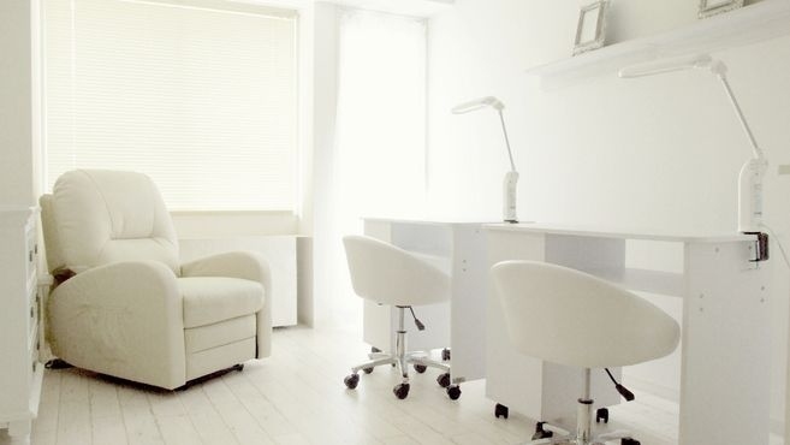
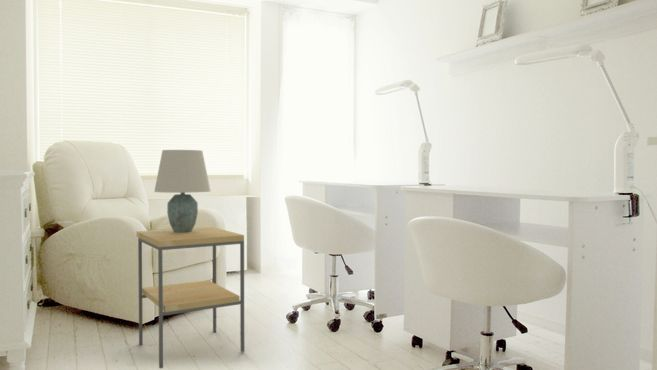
+ side table [136,226,245,369]
+ table lamp [153,149,211,233]
